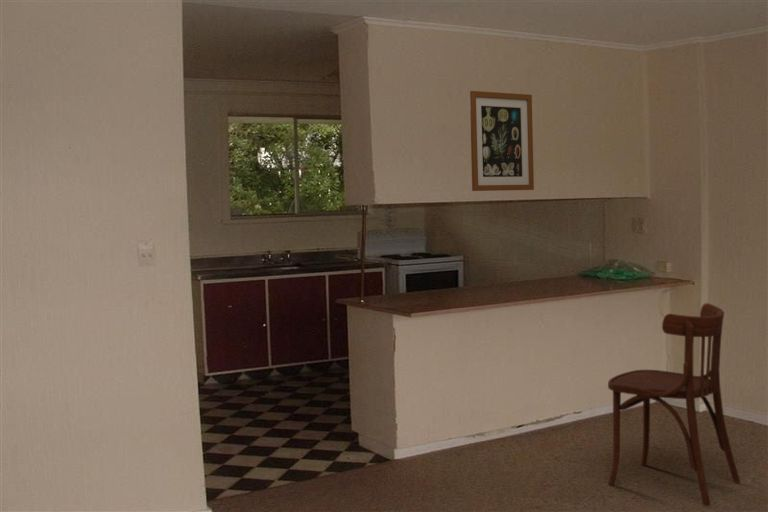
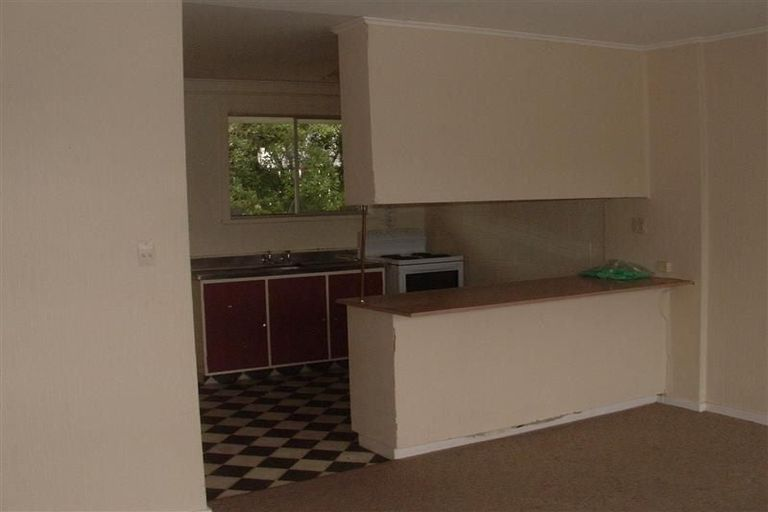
- wall art [469,90,535,192]
- dining chair [607,302,741,507]
